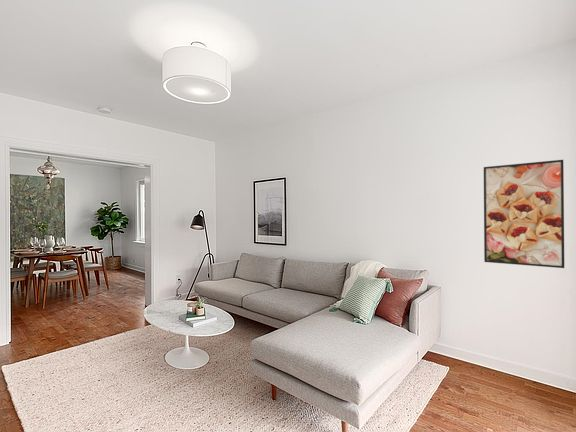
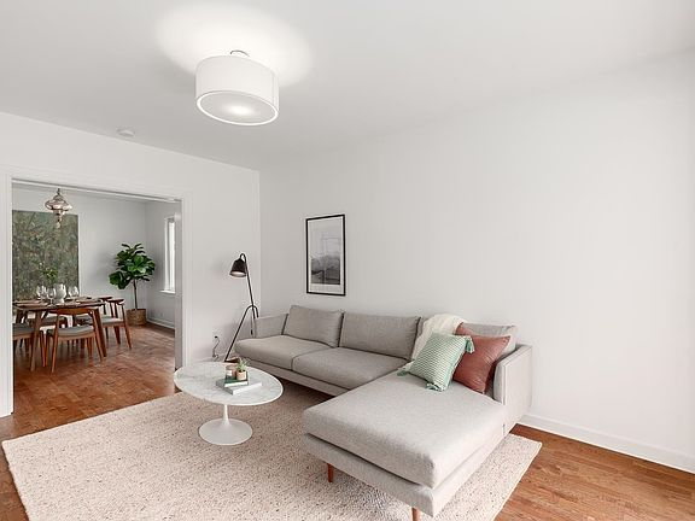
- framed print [483,159,565,269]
